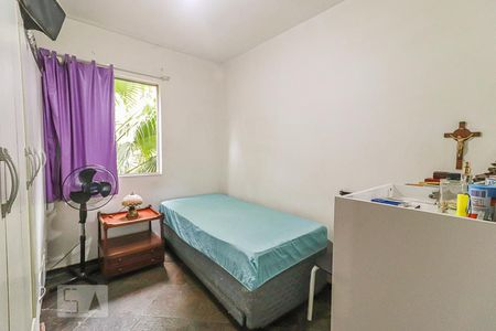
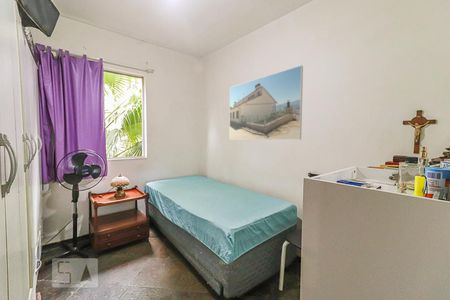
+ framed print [229,64,304,141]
